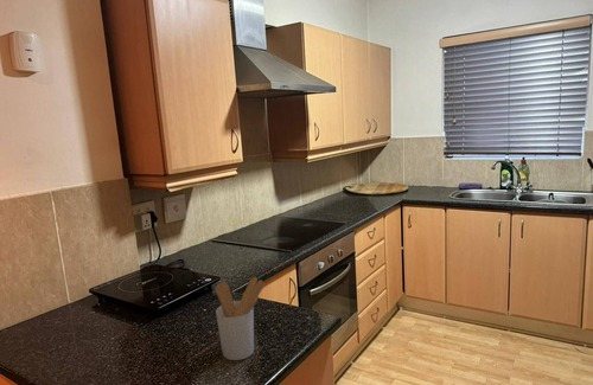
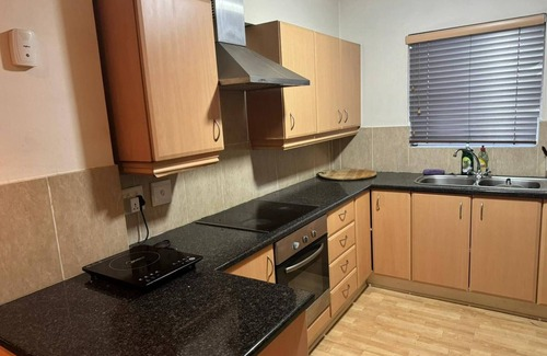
- utensil holder [213,276,266,361]
